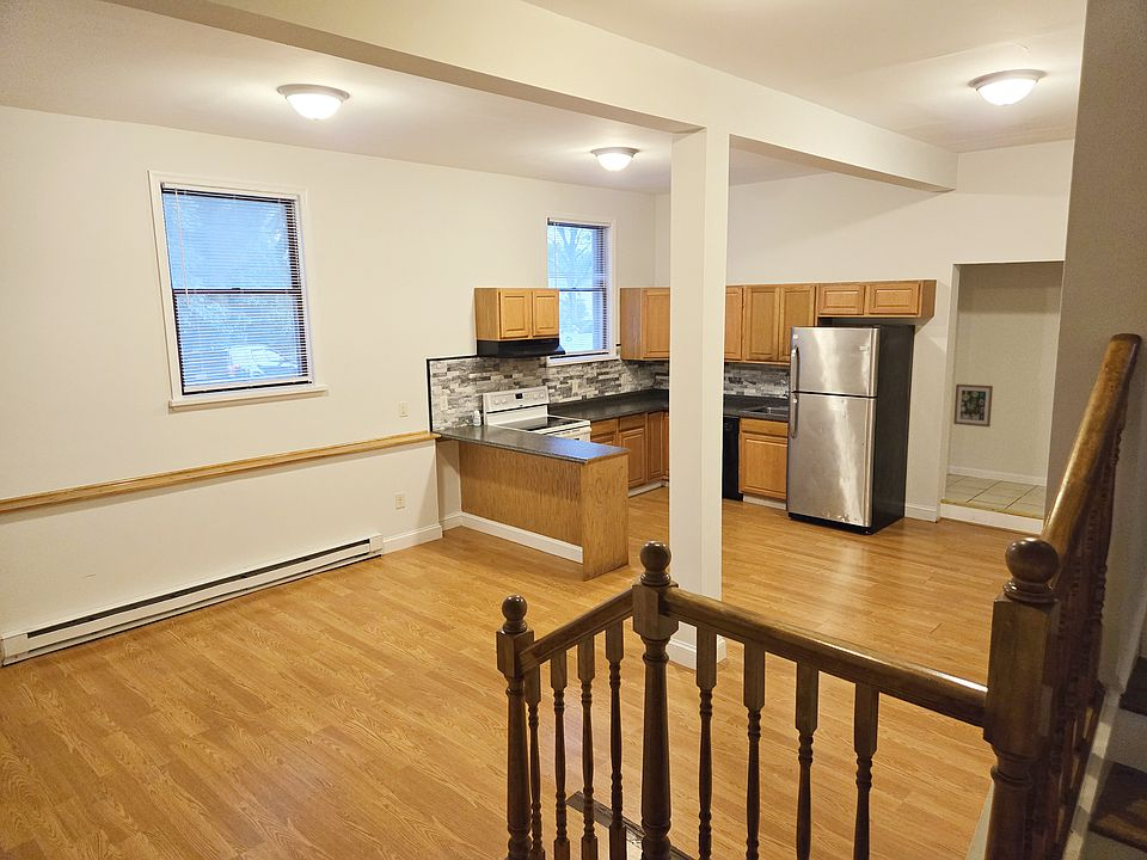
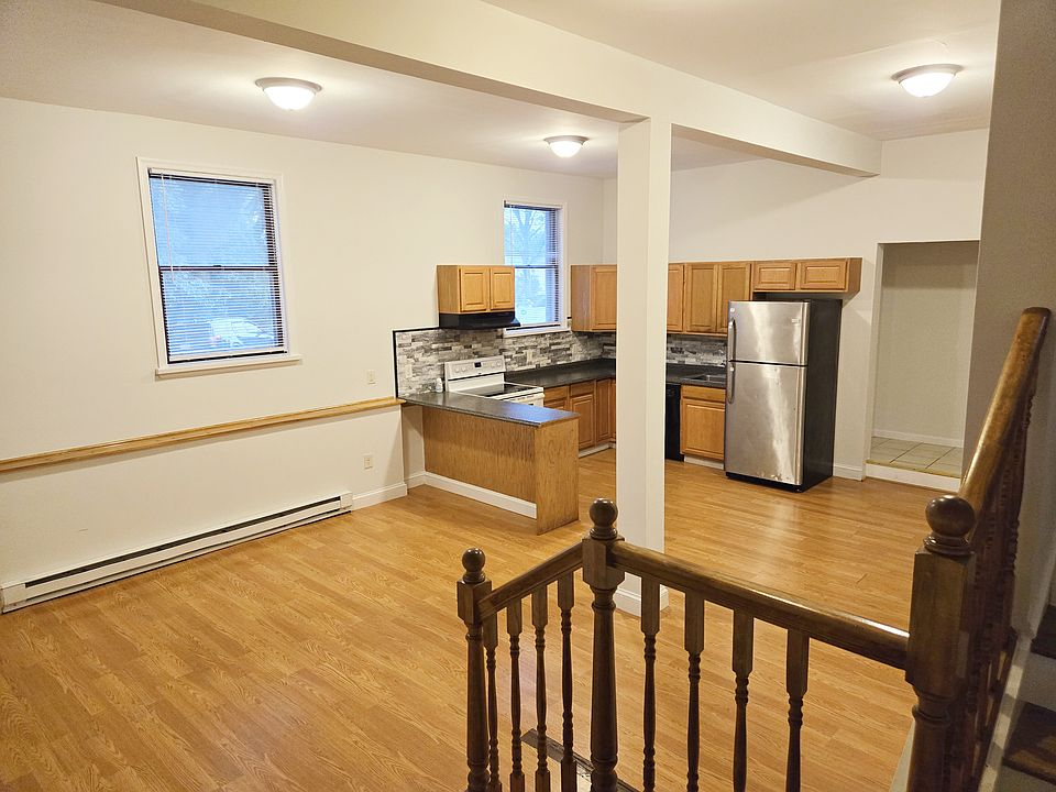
- wall art [952,383,994,428]
